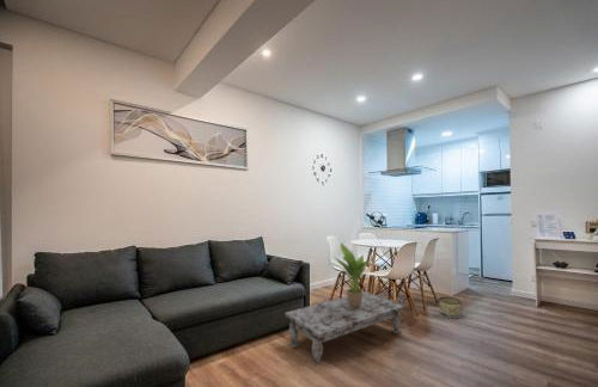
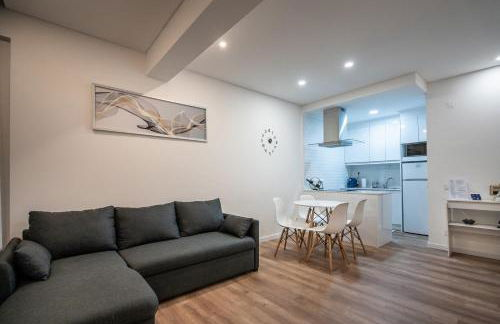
- potted plant [328,241,373,308]
- bucket [437,295,464,320]
- coffee table [283,290,407,364]
